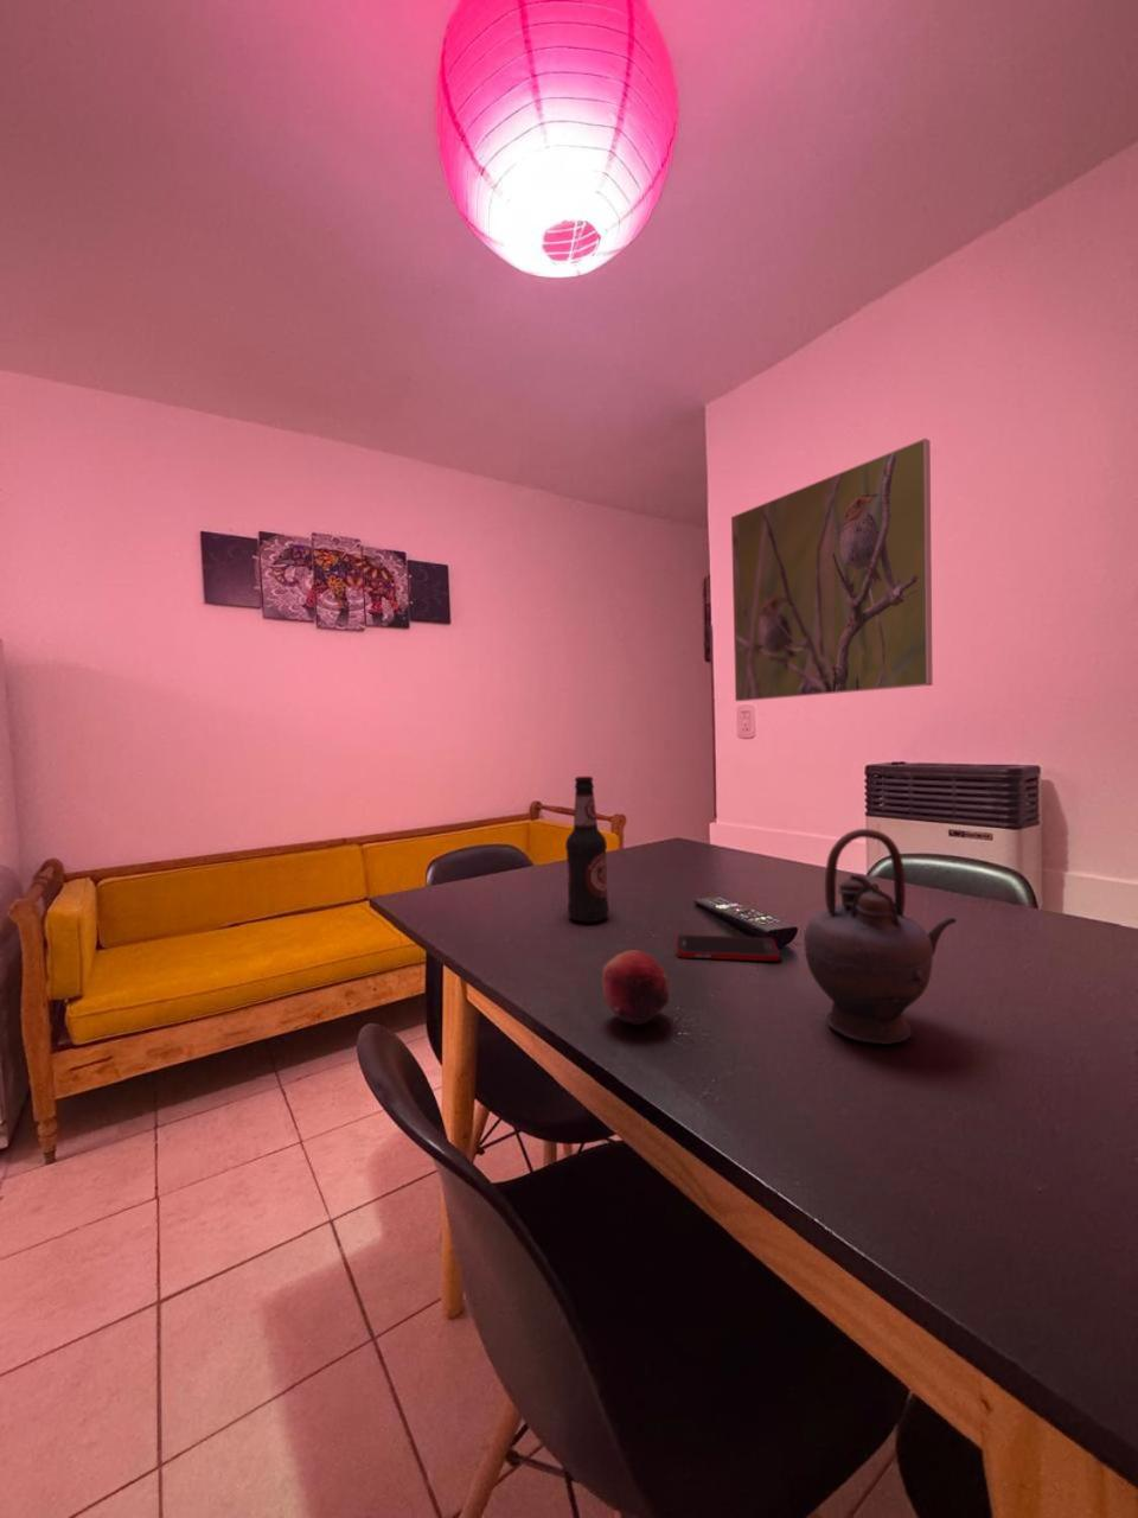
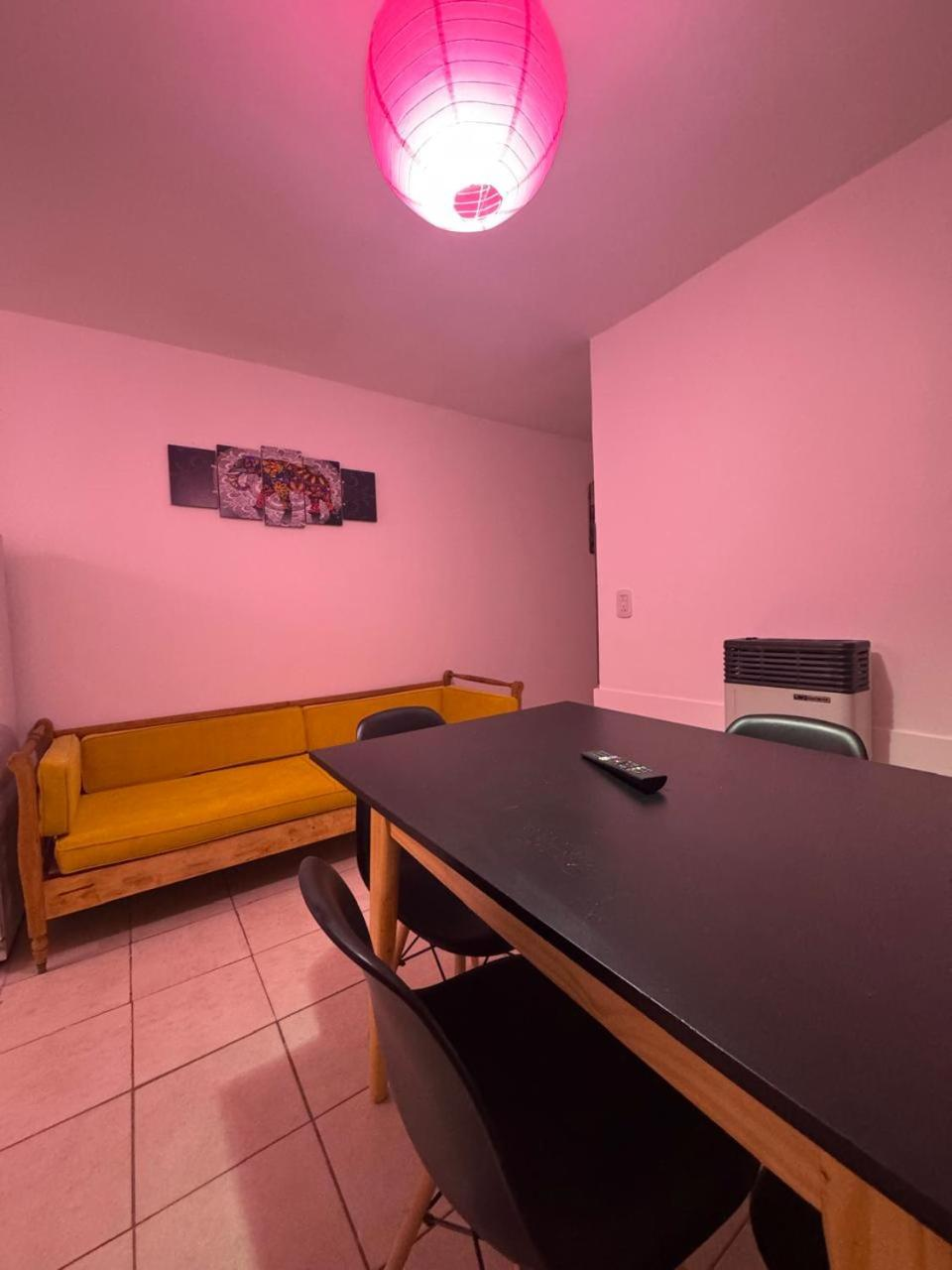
- teapot [802,828,957,1045]
- fruit [601,949,669,1026]
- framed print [730,436,934,702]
- bottle [564,776,610,923]
- cell phone [675,934,782,962]
